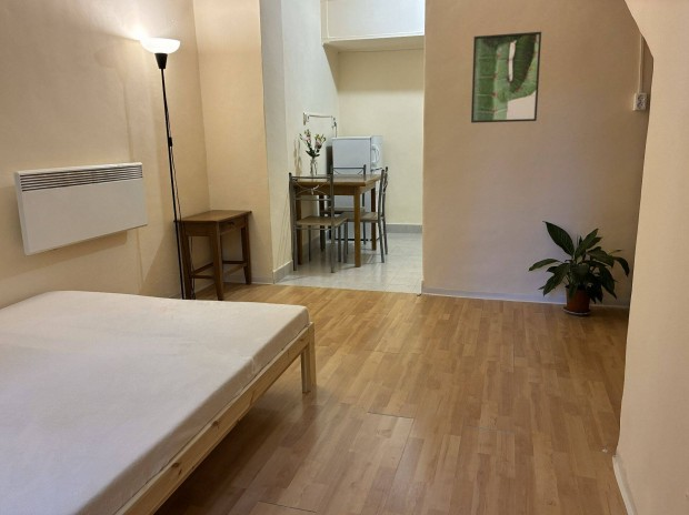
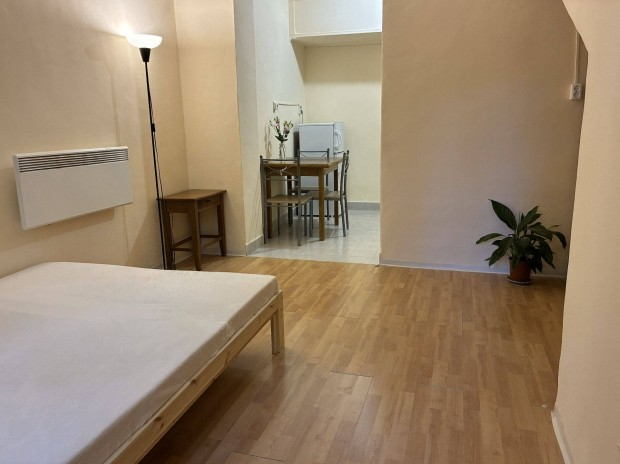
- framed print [470,31,542,124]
